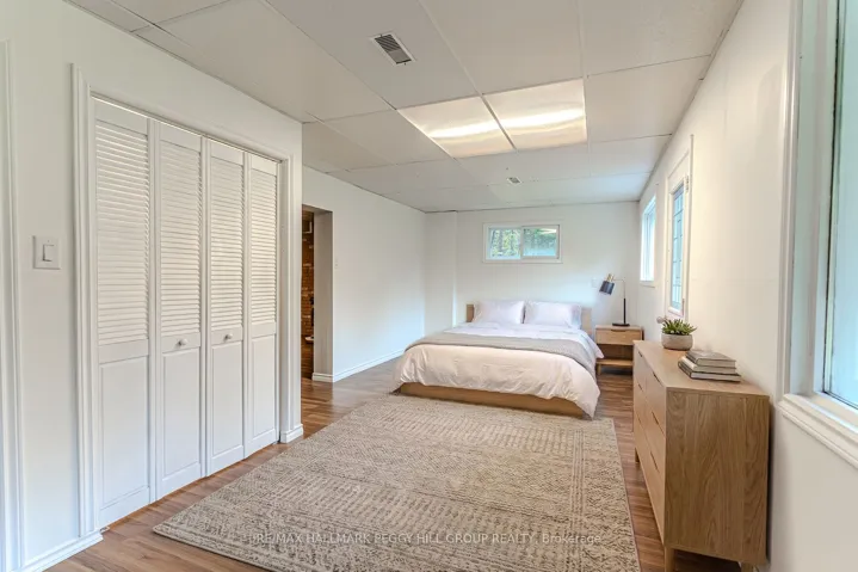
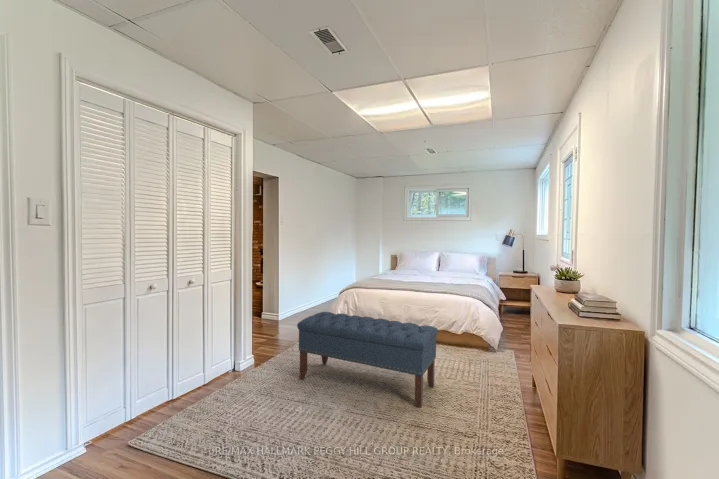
+ bench [296,311,439,409]
